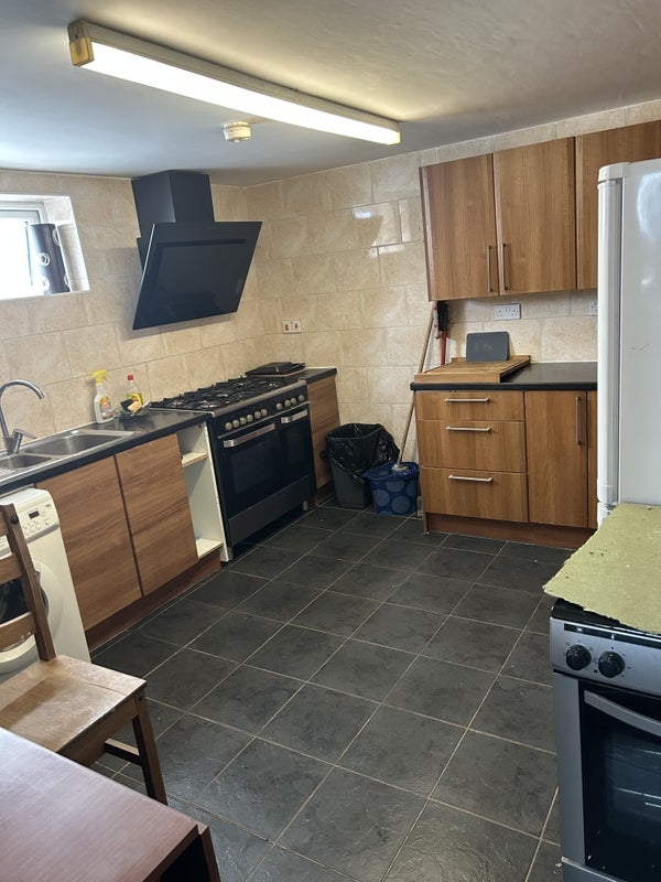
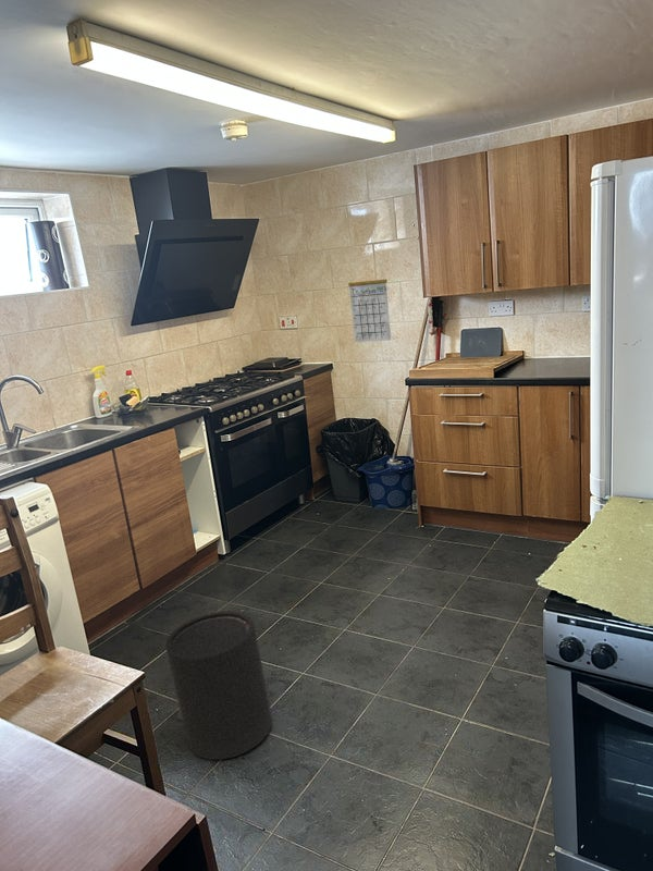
+ trash can [164,610,273,761]
+ calendar [347,267,392,343]
